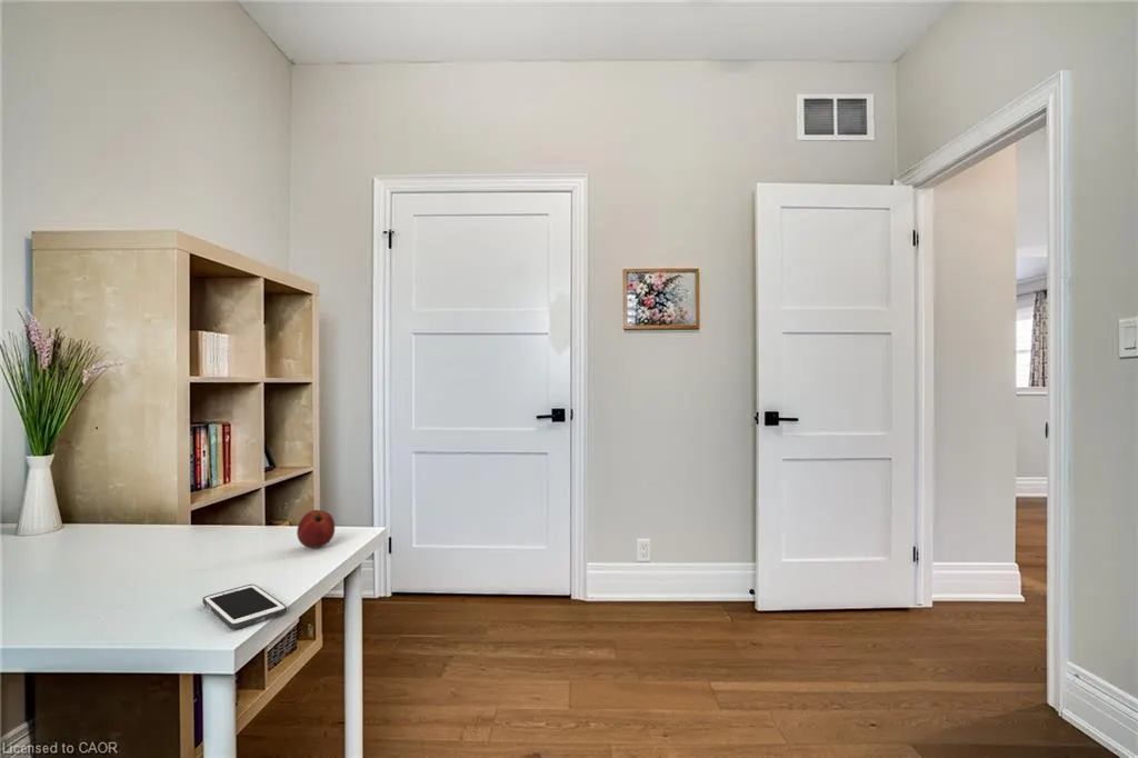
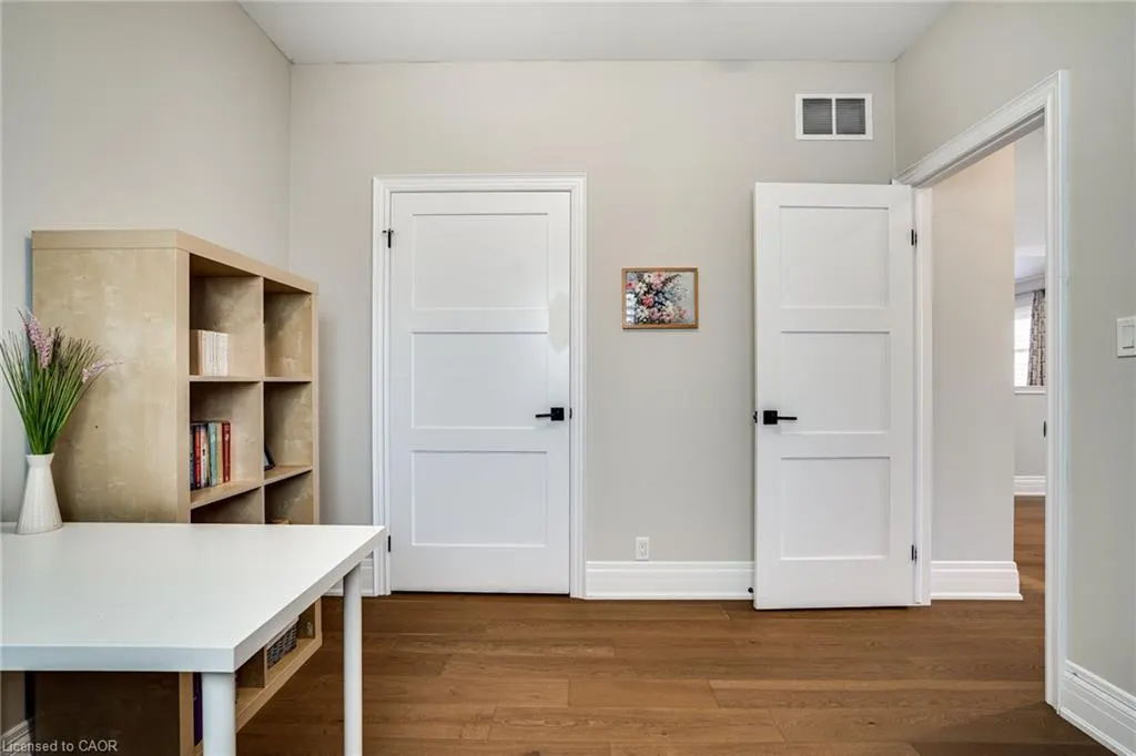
- cell phone [201,584,288,630]
- apple [296,509,336,549]
